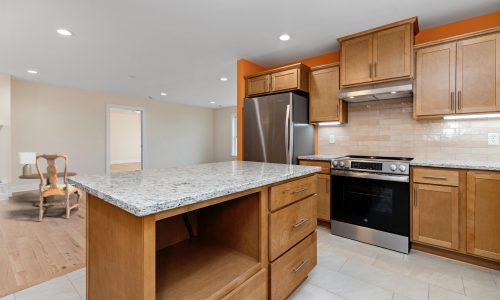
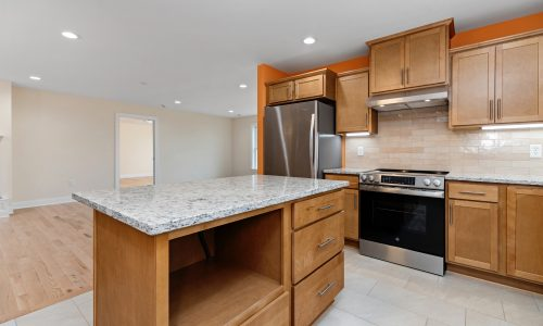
- dining chair [35,153,82,222]
- lamp [17,151,37,176]
- side table [18,171,78,207]
